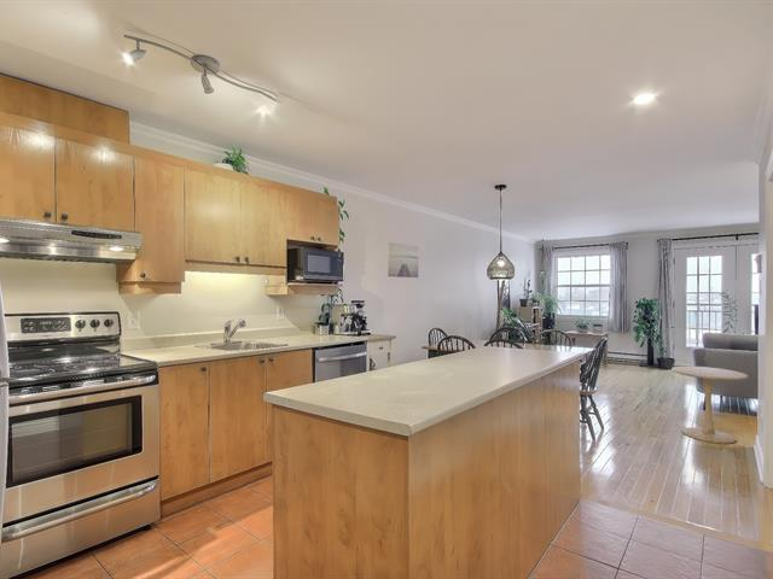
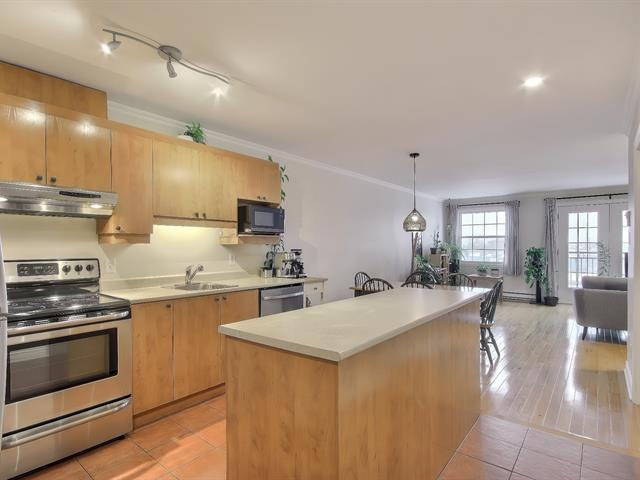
- side table [672,365,750,445]
- wall art [386,241,419,279]
